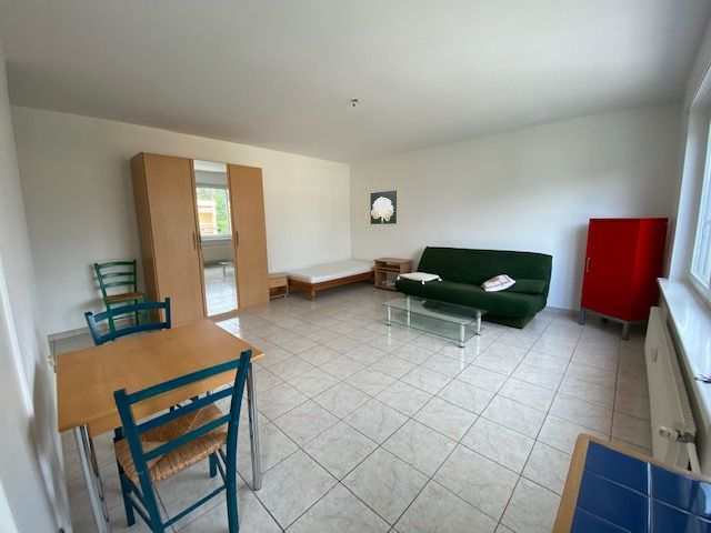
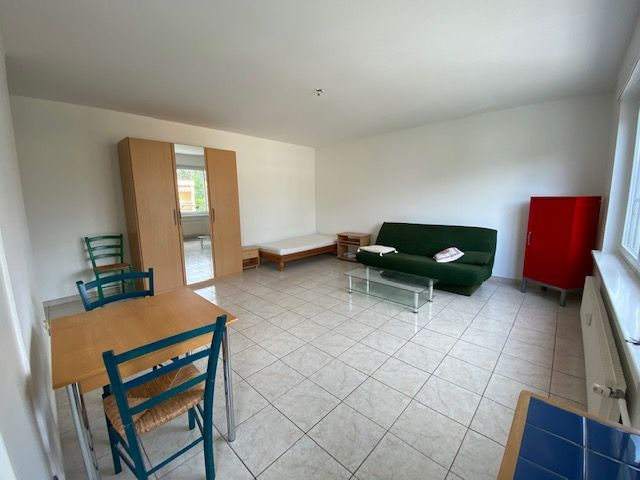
- wall art [369,189,398,225]
